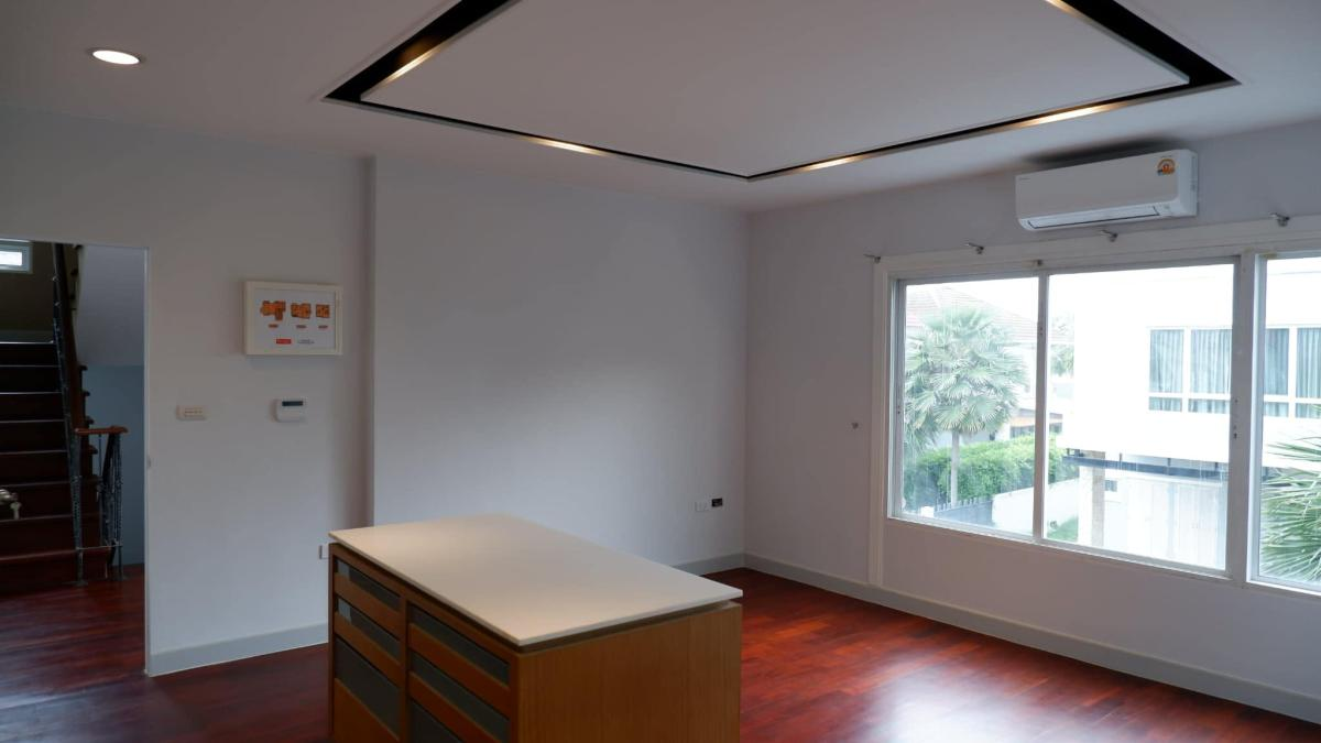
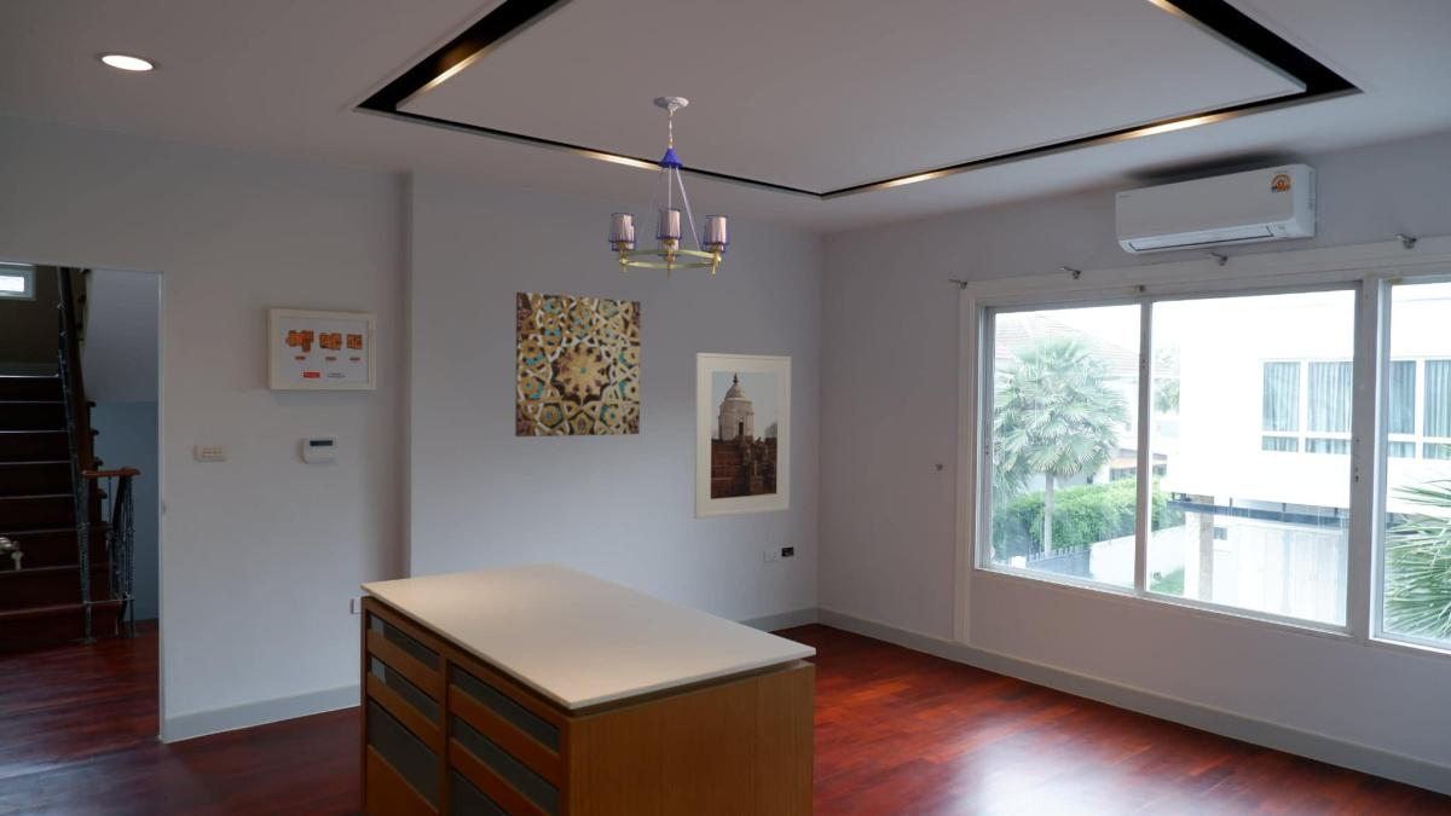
+ wall art [514,291,642,438]
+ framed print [693,352,792,520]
+ chandelier [607,96,730,278]
